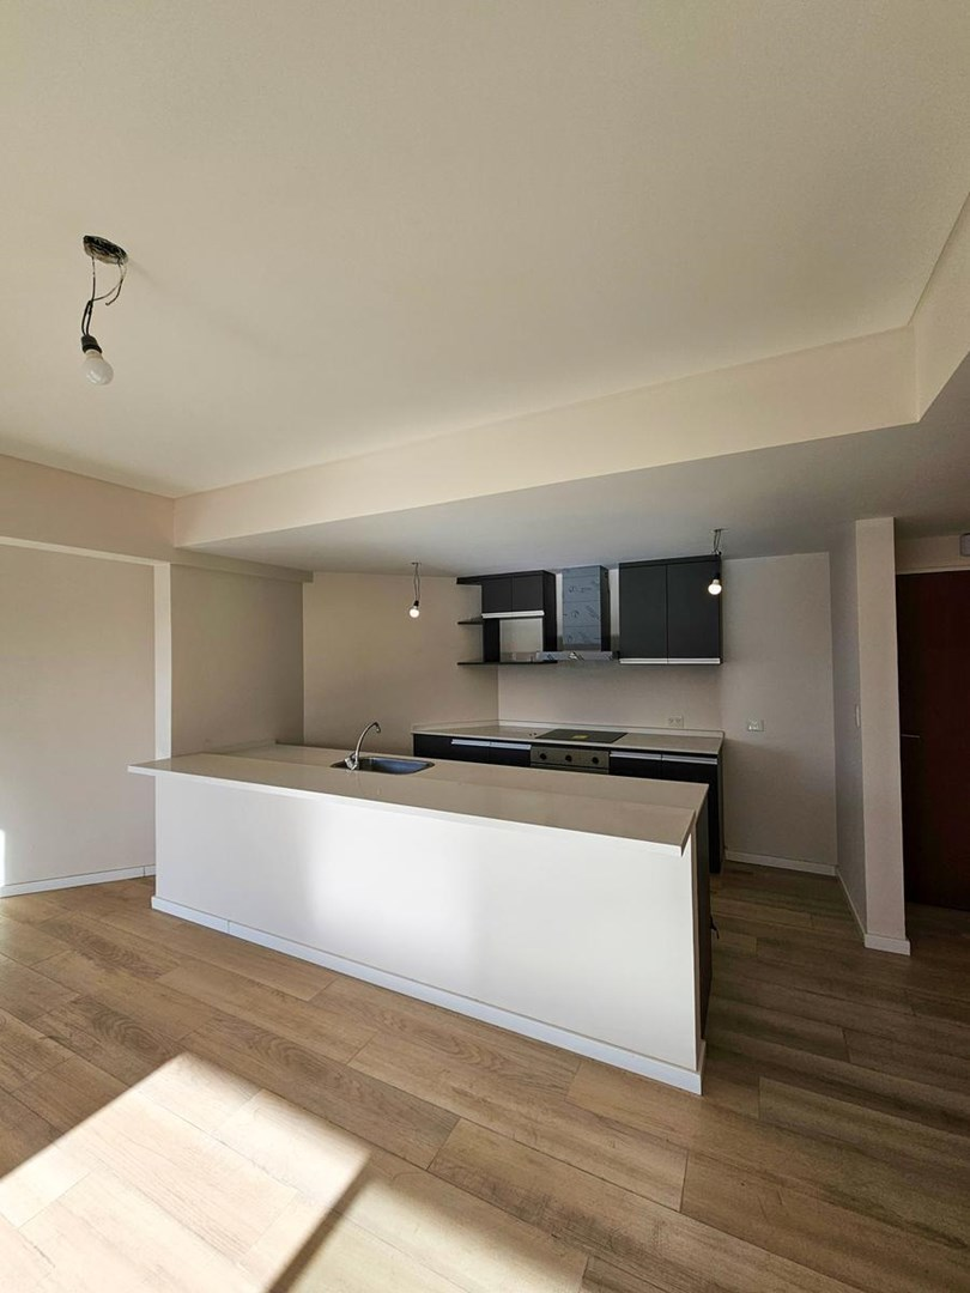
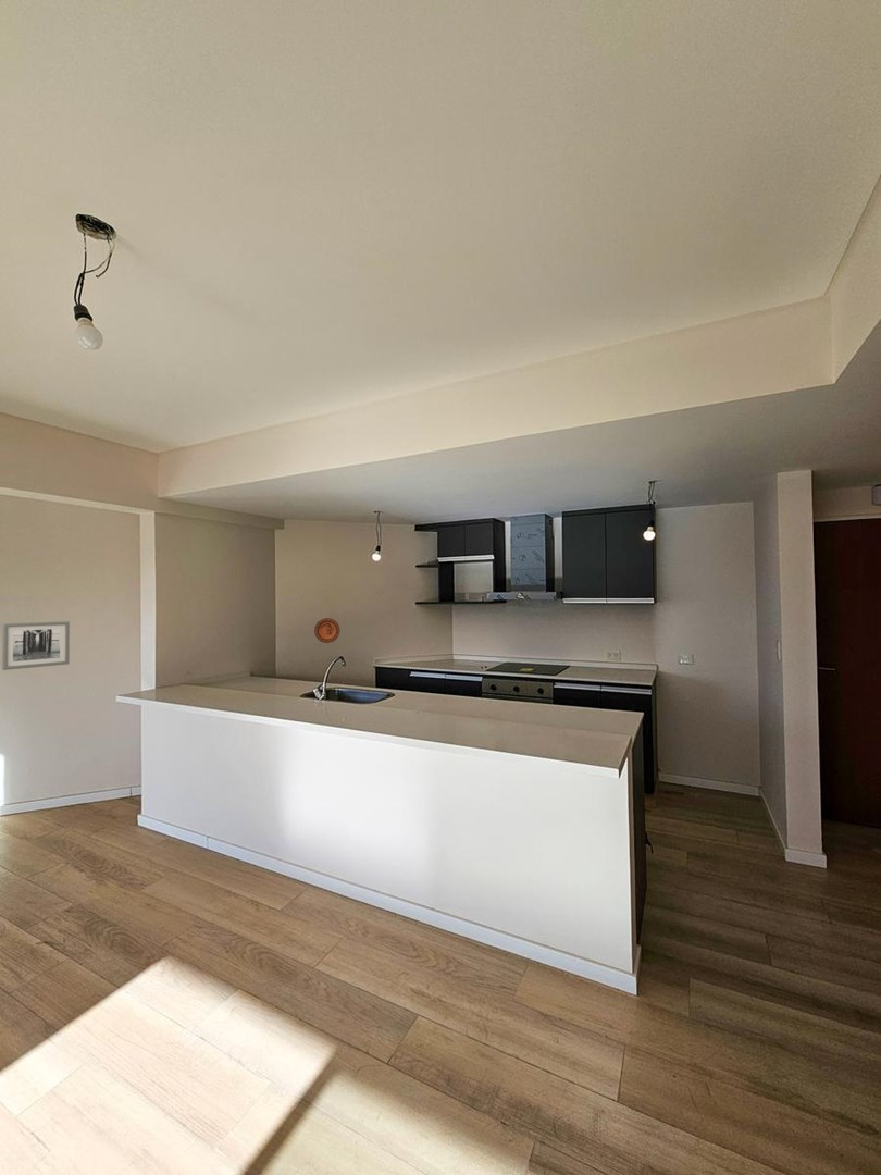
+ decorative plate [313,617,340,644]
+ wall art [1,620,71,671]
